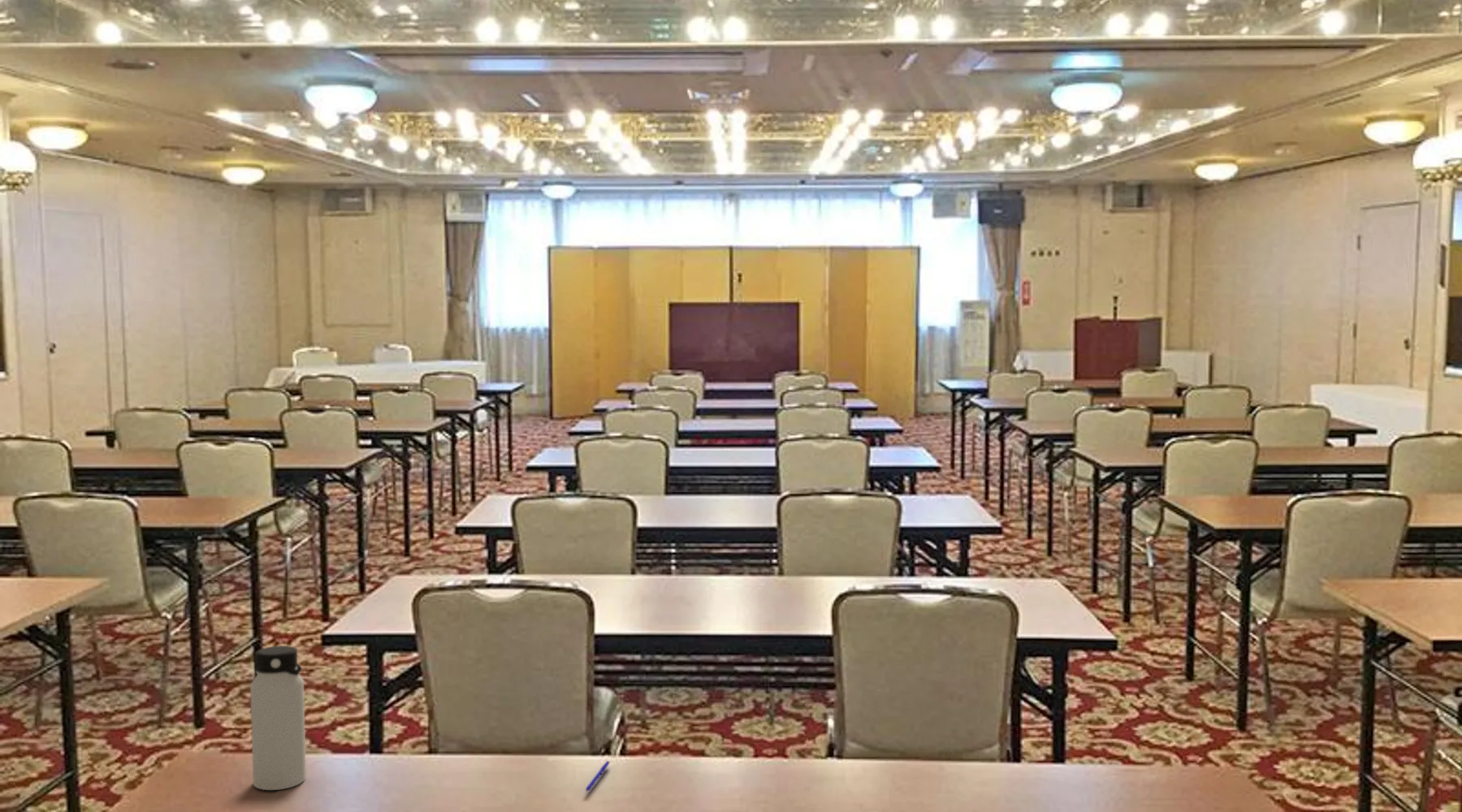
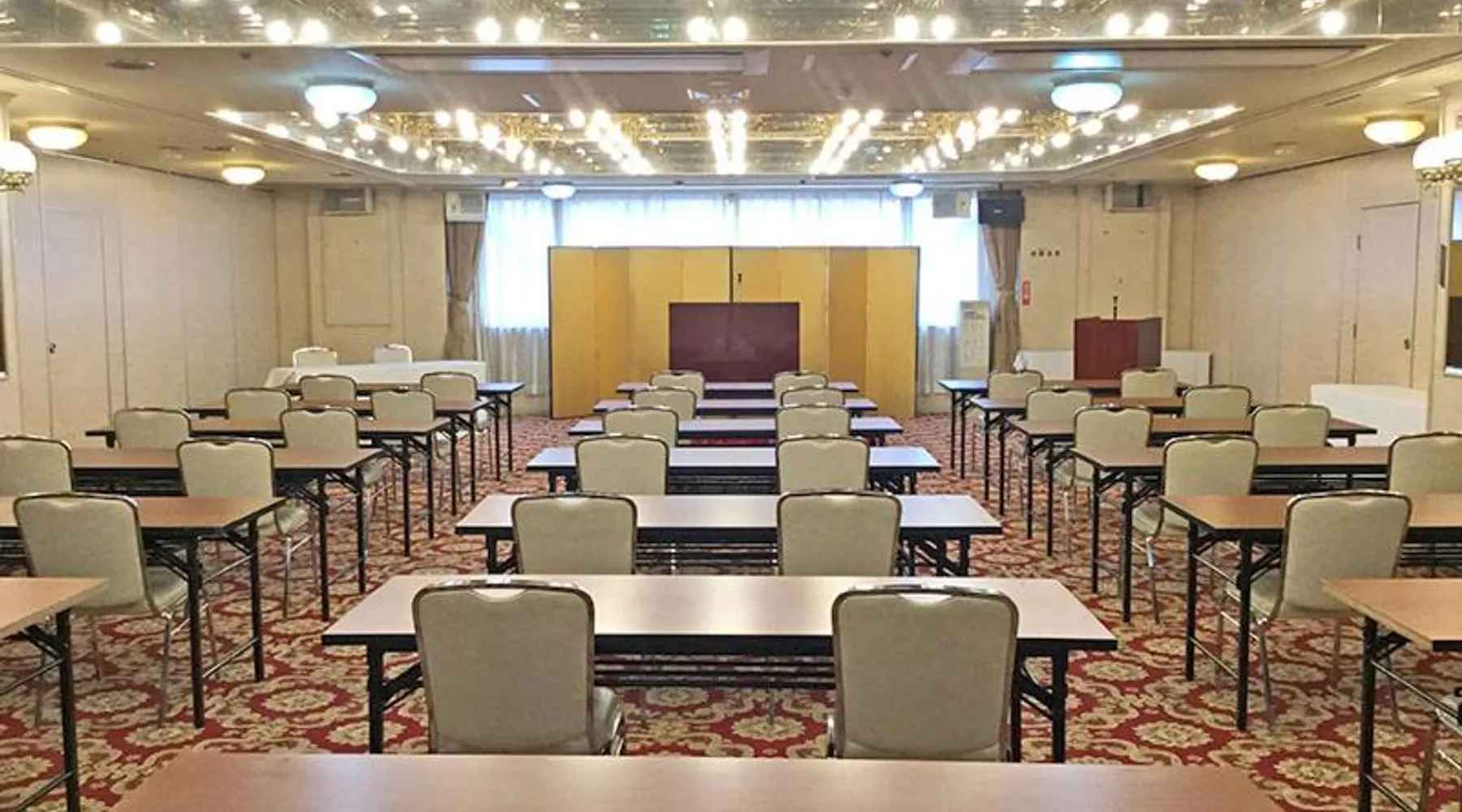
- pen [585,760,611,793]
- water bottle [249,645,307,791]
